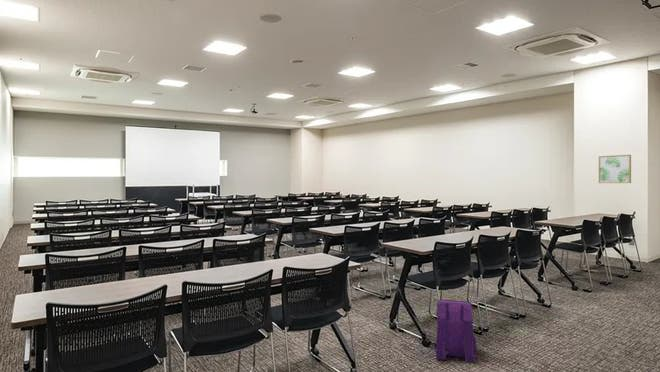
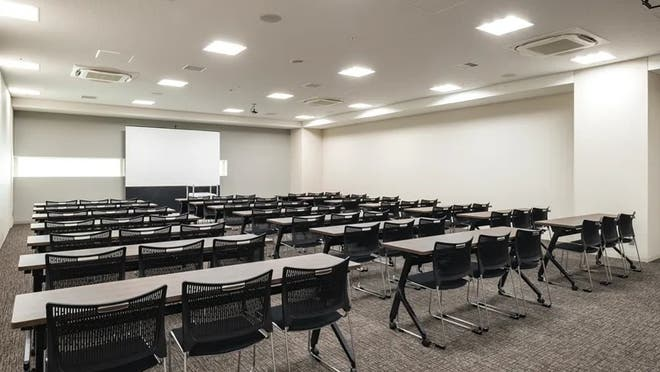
- wall art [598,154,632,184]
- backpack [435,298,478,364]
